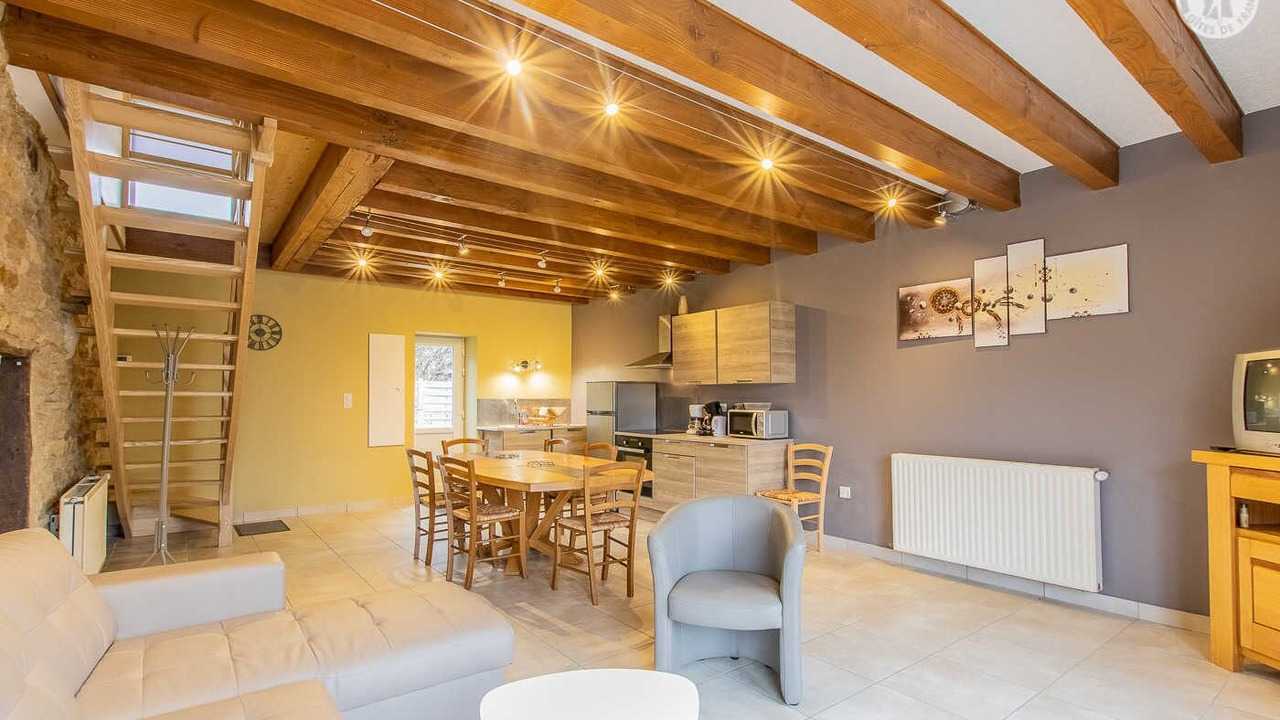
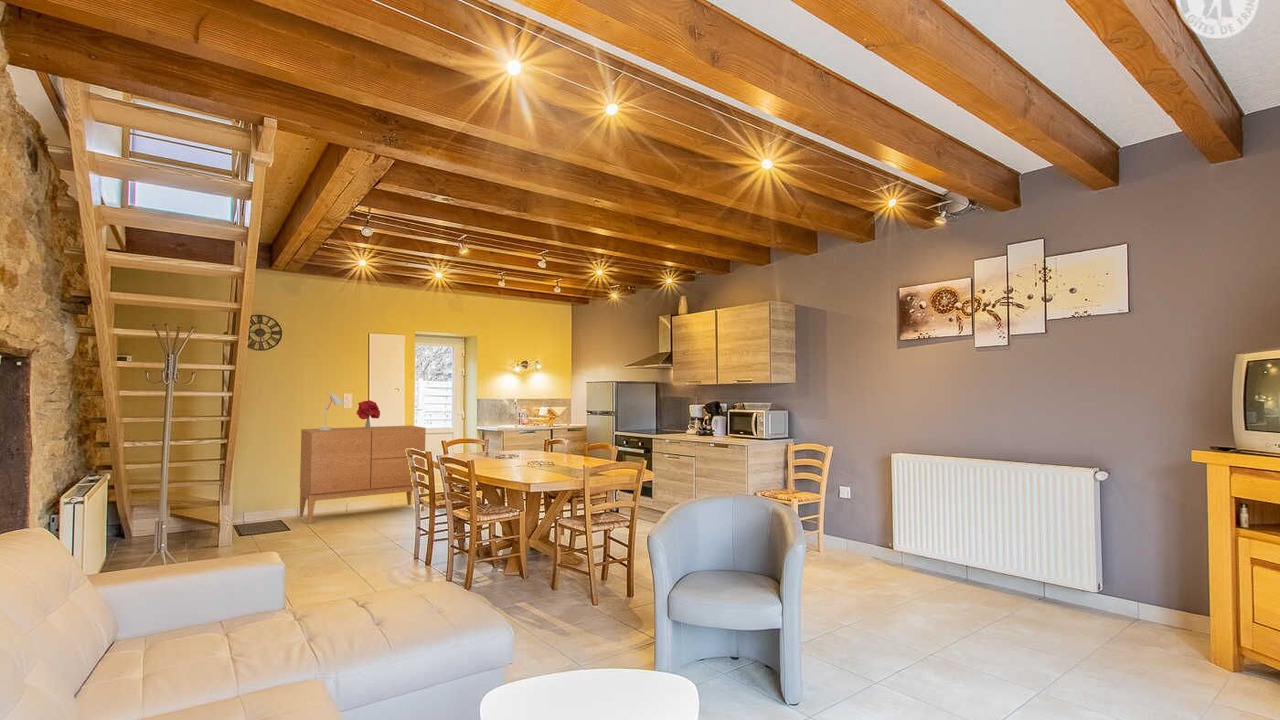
+ bouquet [356,399,381,428]
+ table lamp [318,390,346,430]
+ sideboard [299,425,427,525]
